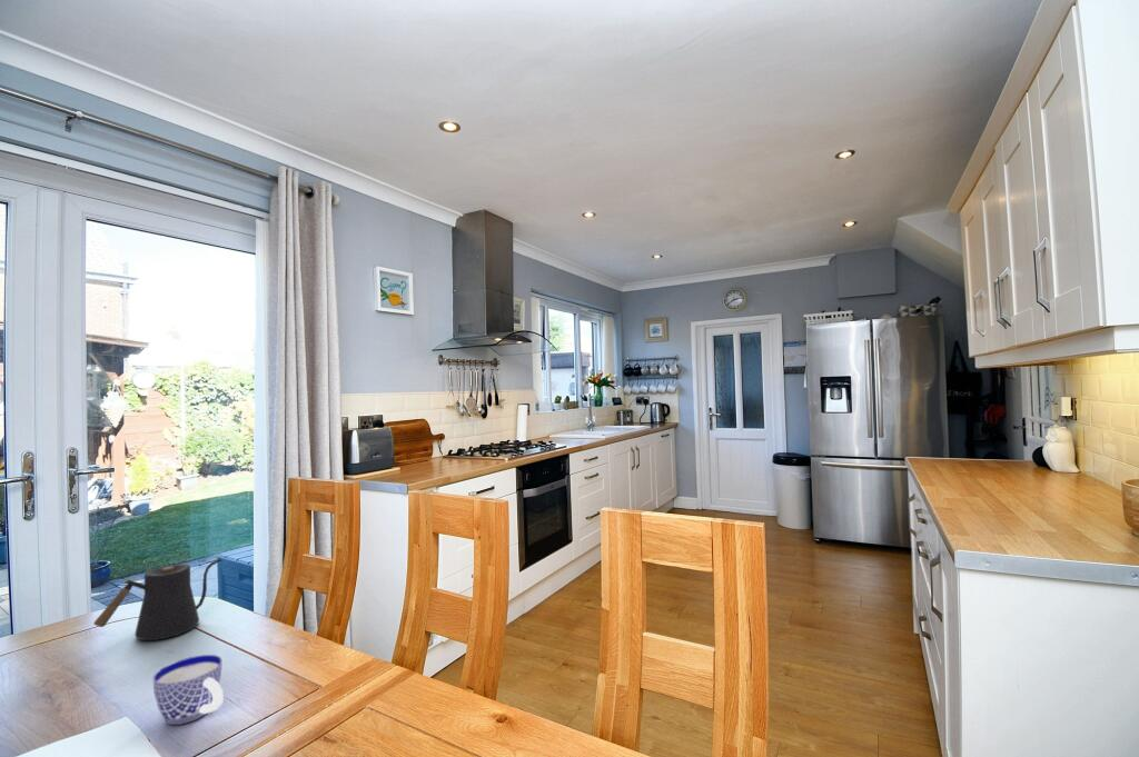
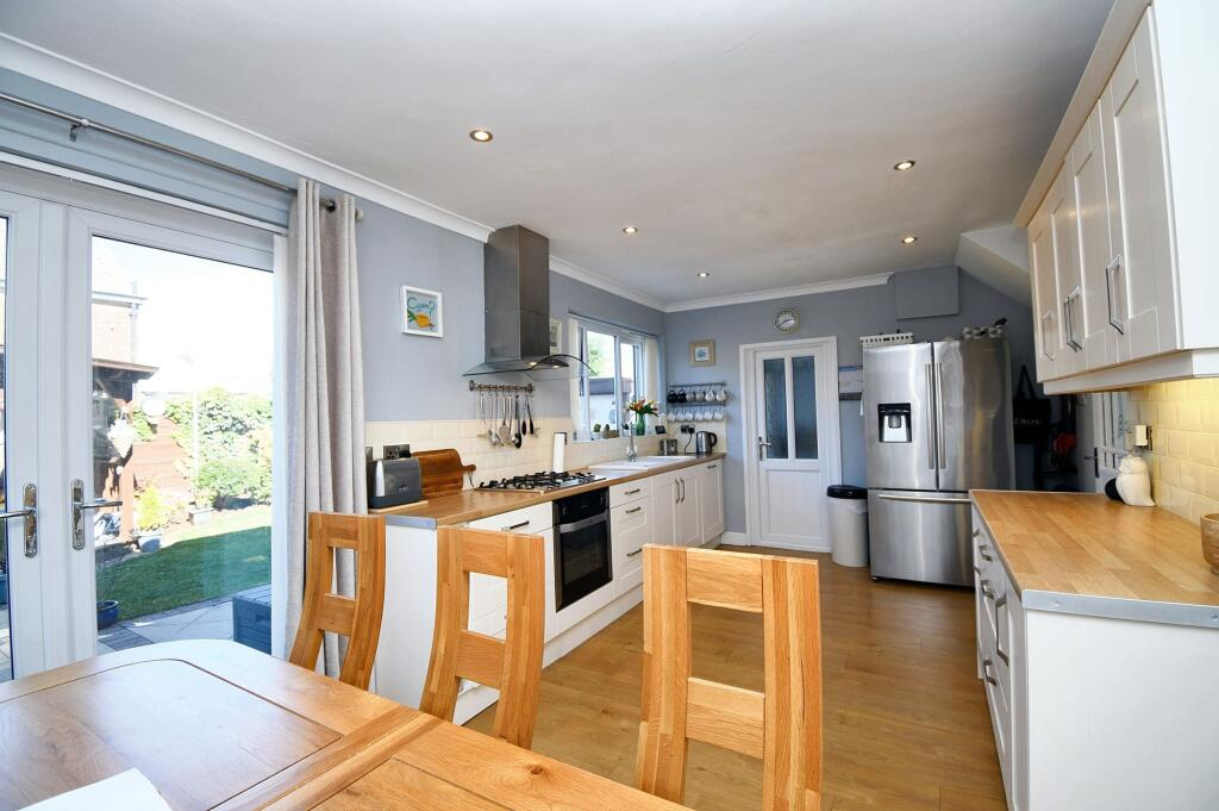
- cup [152,654,225,726]
- kettle [92,557,224,641]
